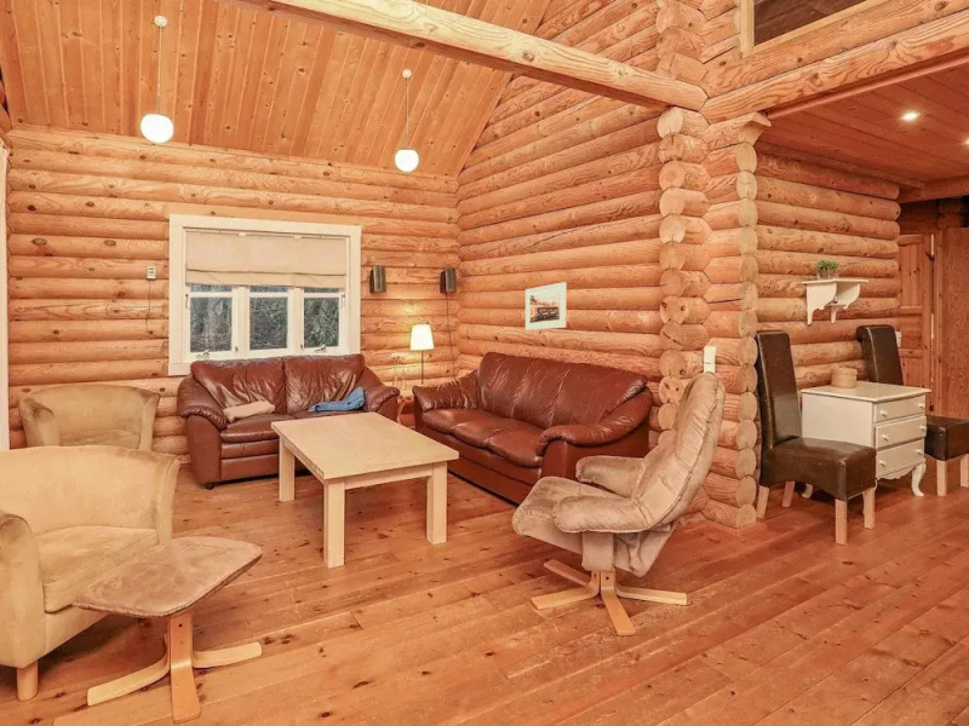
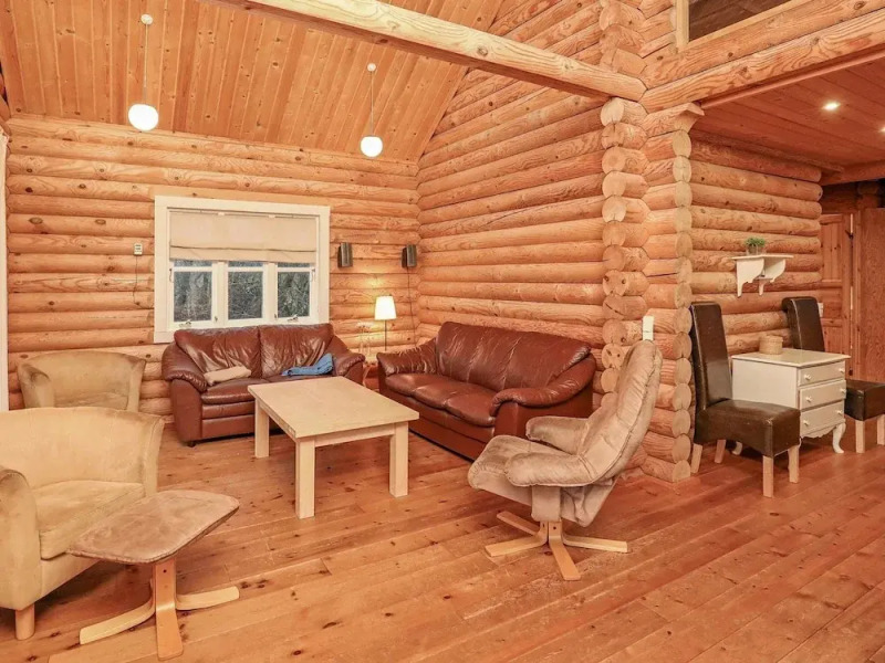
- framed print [524,281,567,332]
